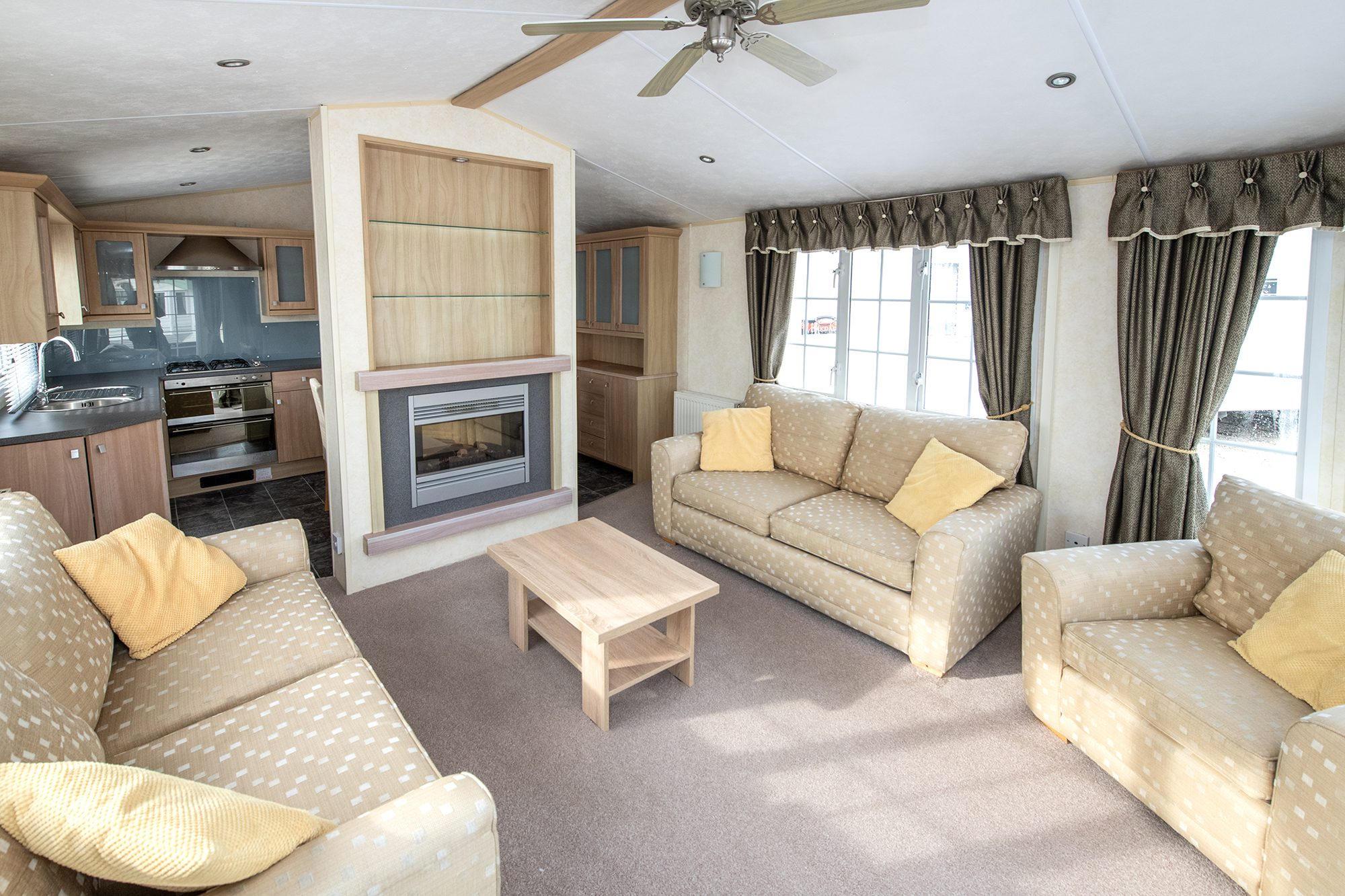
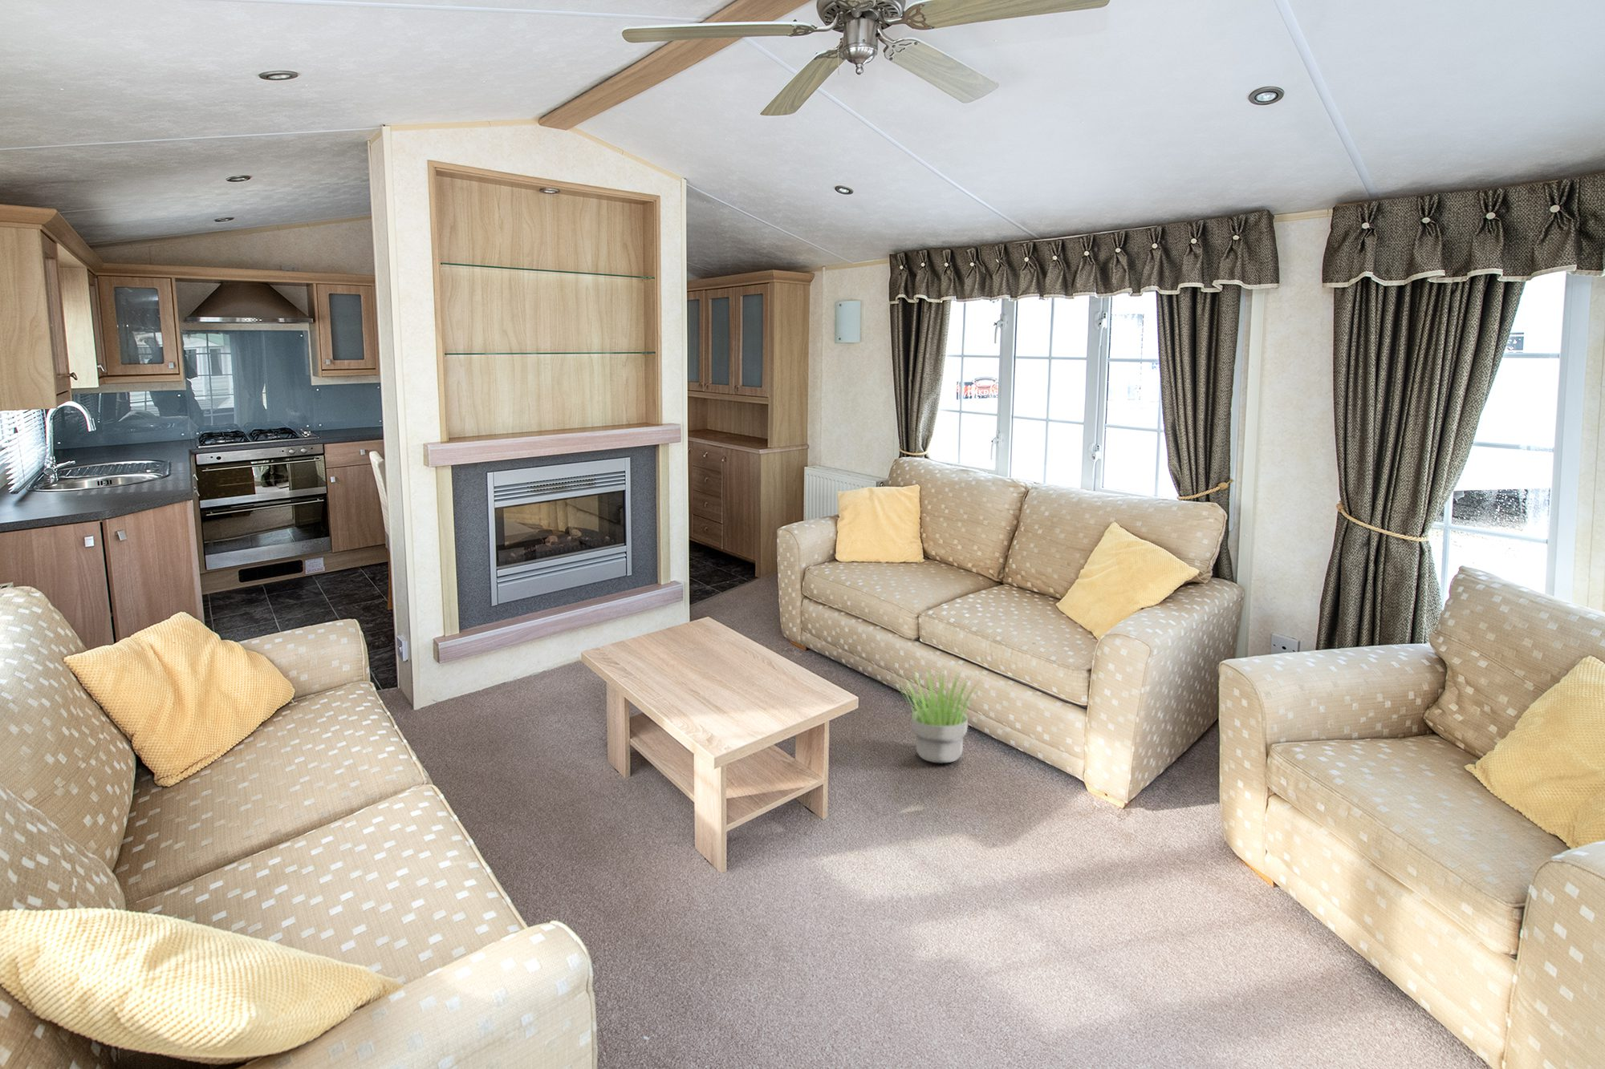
+ potted plant [894,667,983,765]
